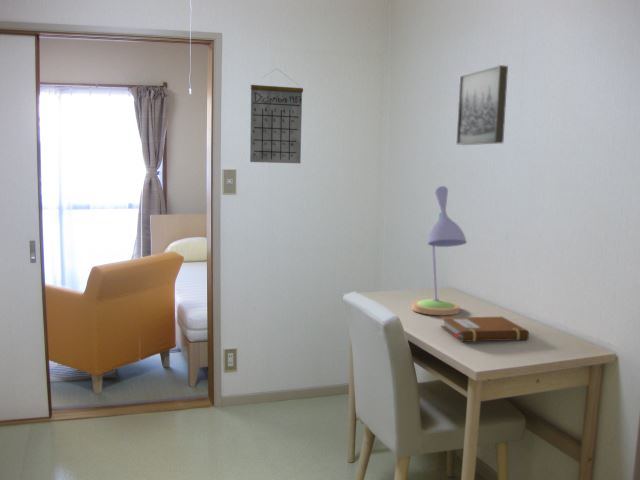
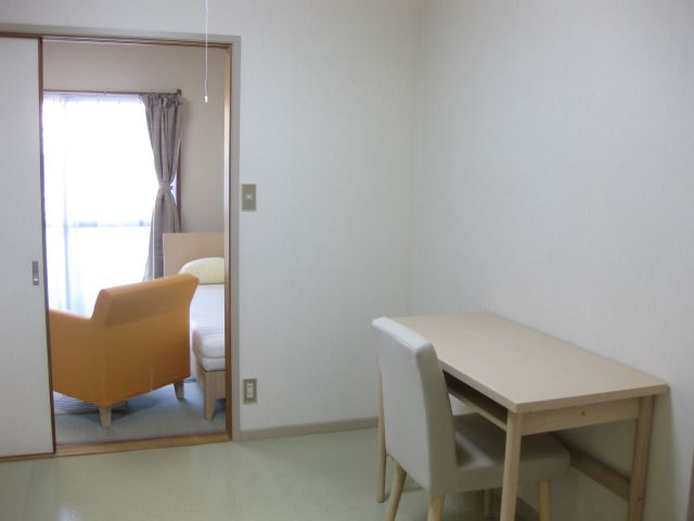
- calendar [249,67,304,164]
- wall art [455,64,509,146]
- desk lamp [411,185,468,316]
- notebook [440,316,530,343]
